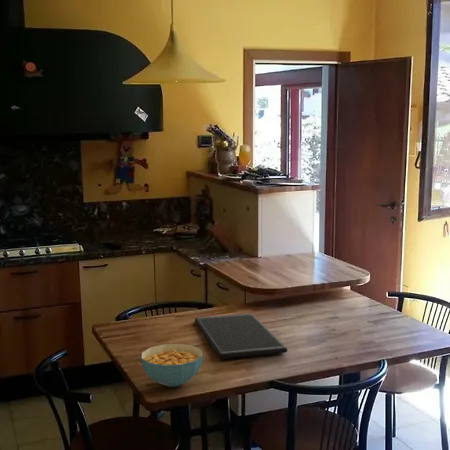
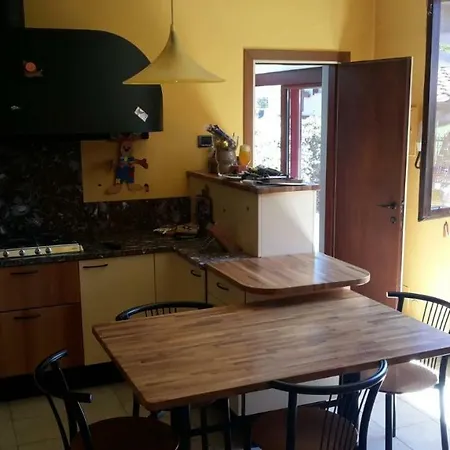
- cutting board [194,313,288,359]
- cereal bowl [140,343,204,388]
